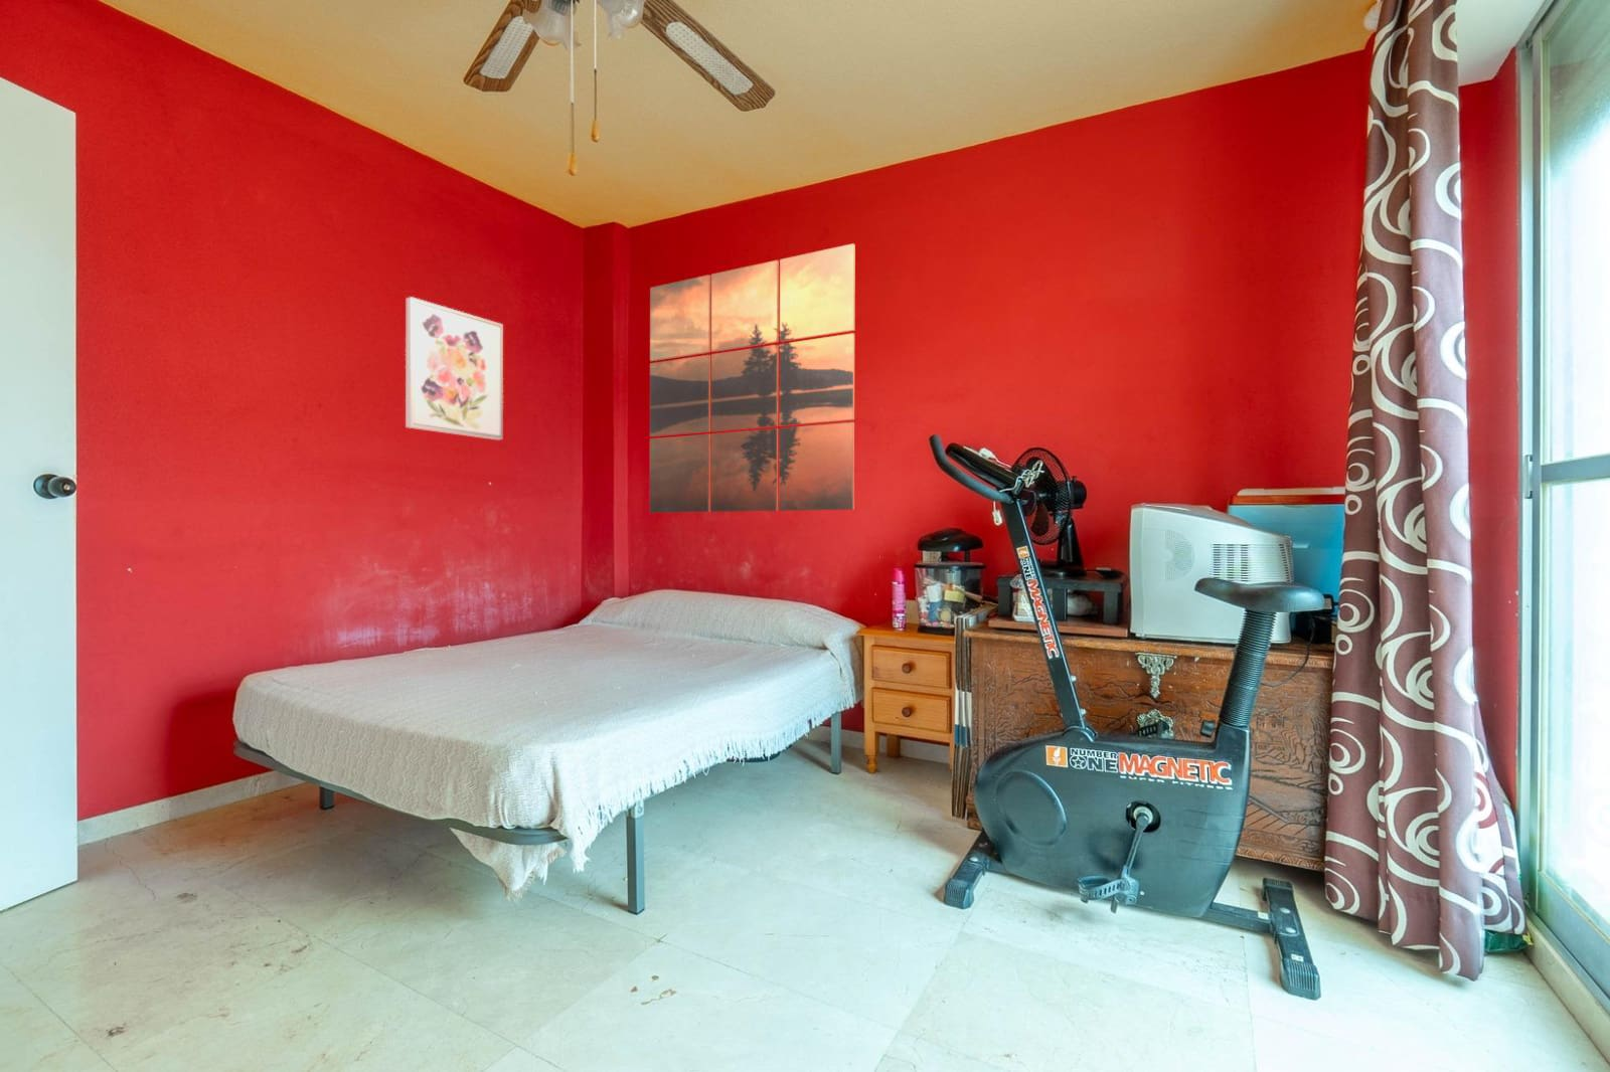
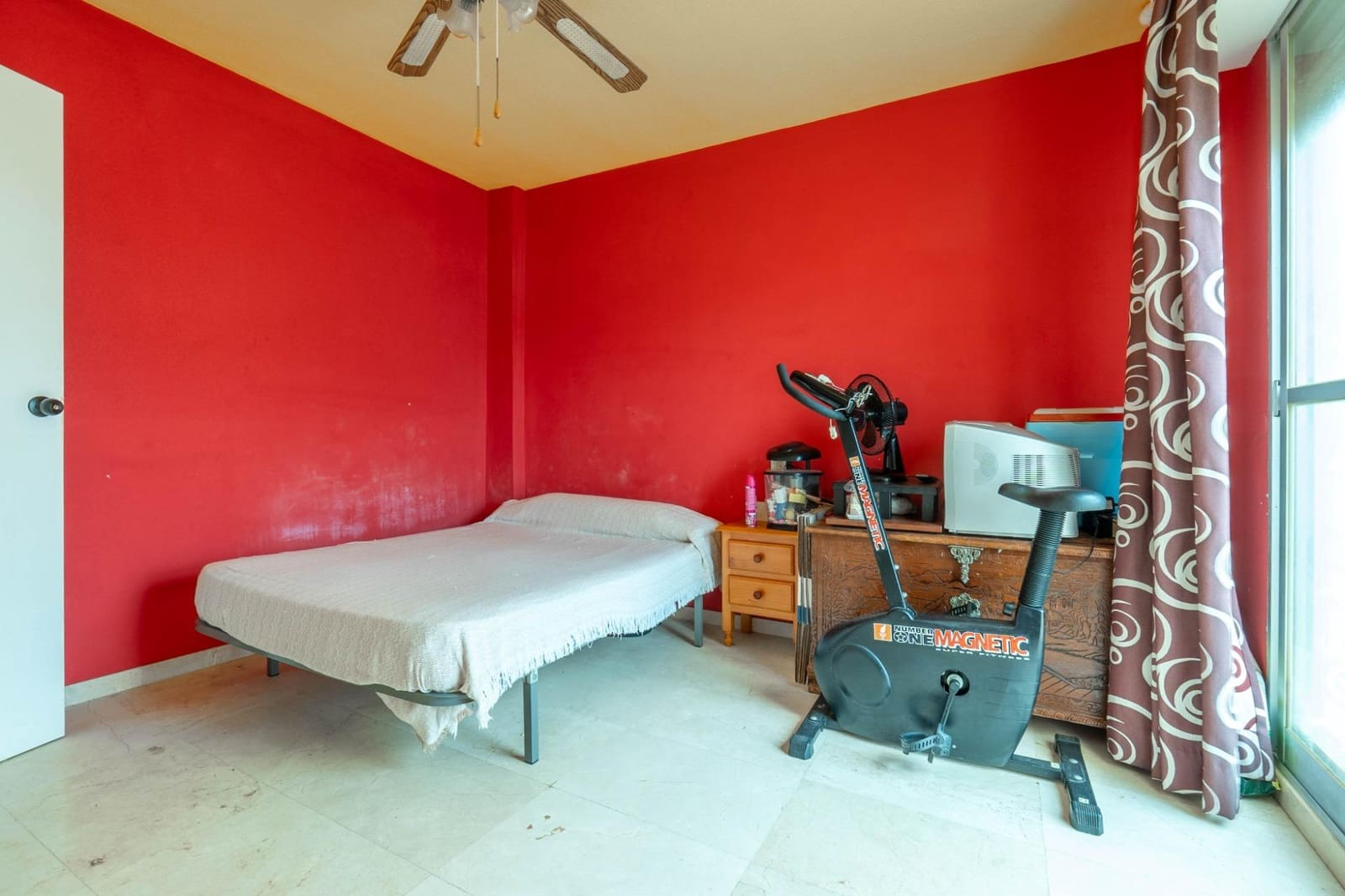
- wall art [405,296,504,440]
- wall art [649,243,856,514]
